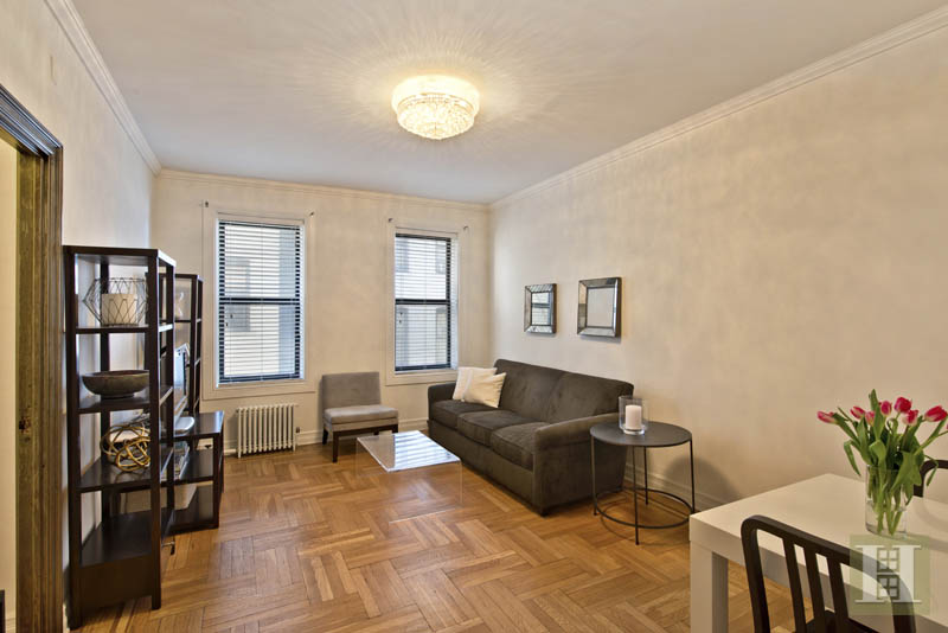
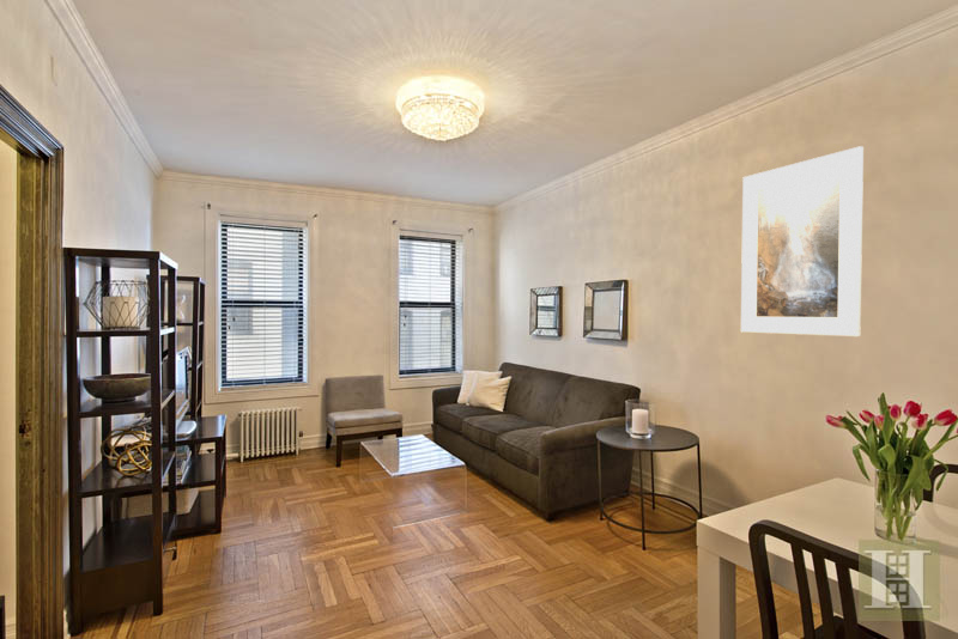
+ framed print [740,145,865,337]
